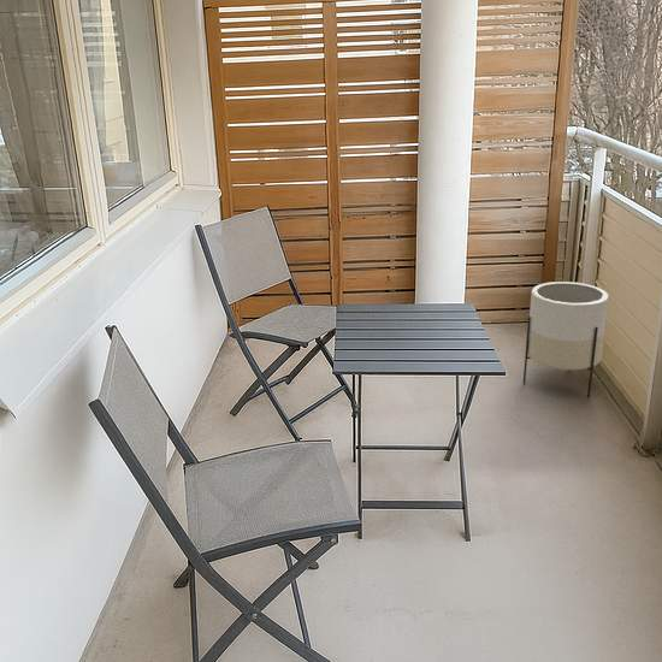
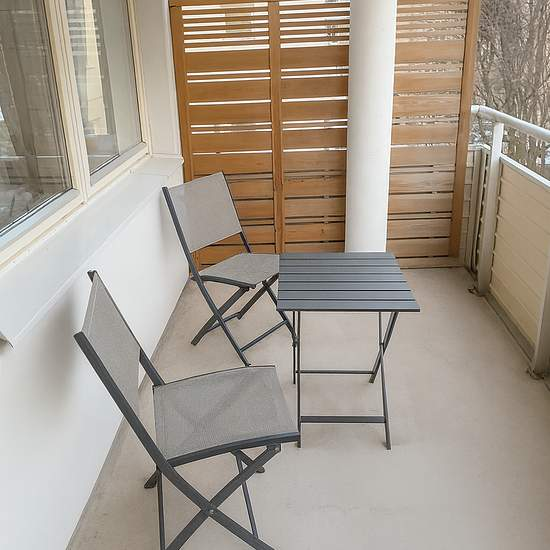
- planter [522,280,610,398]
